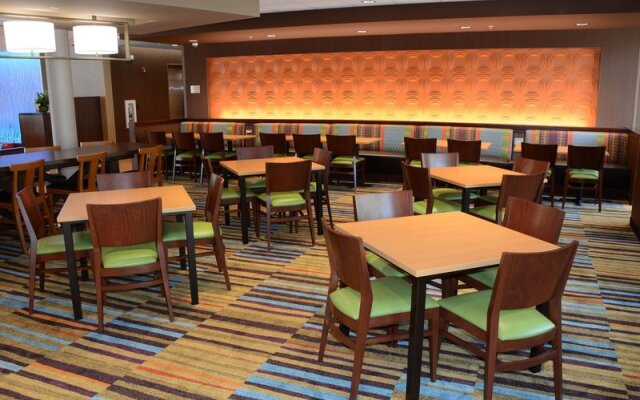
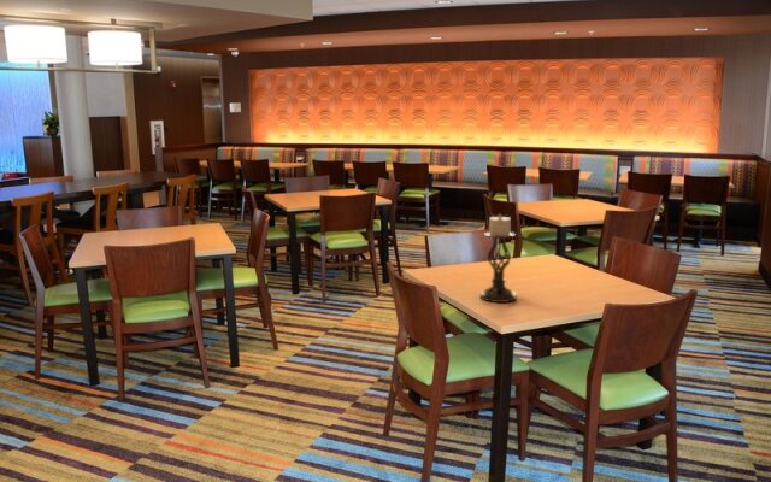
+ candle holder [478,213,518,304]
